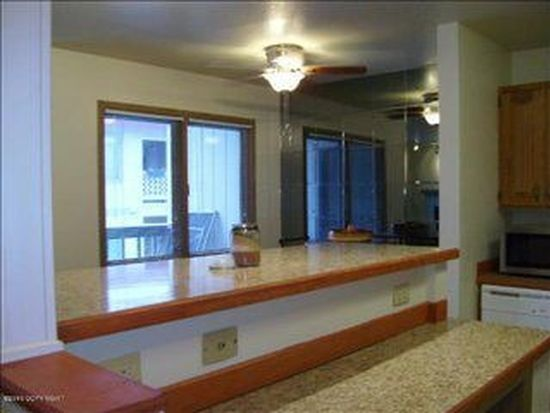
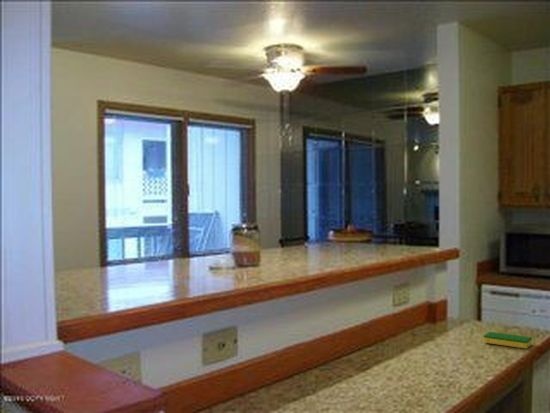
+ dish sponge [482,331,533,350]
